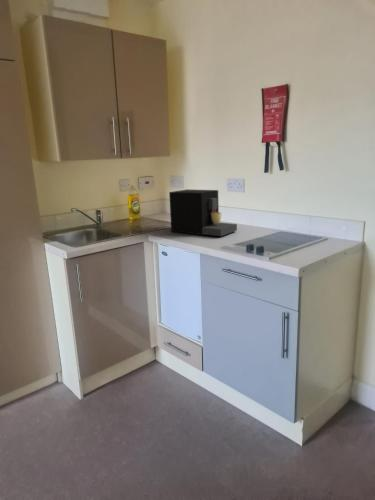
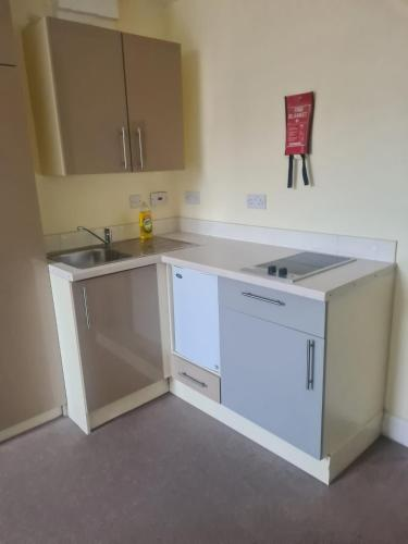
- coffee maker [168,188,238,237]
